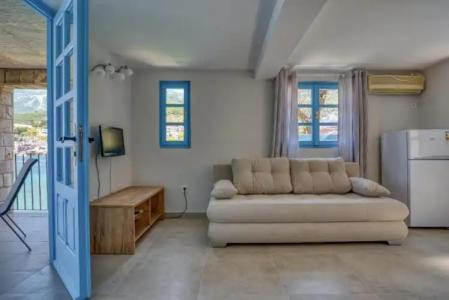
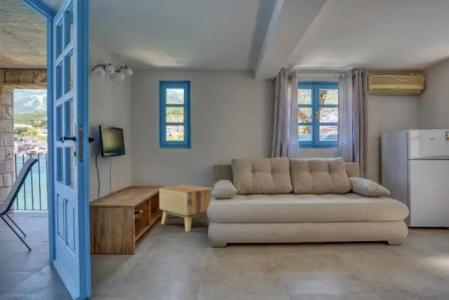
+ side table [158,184,214,233]
